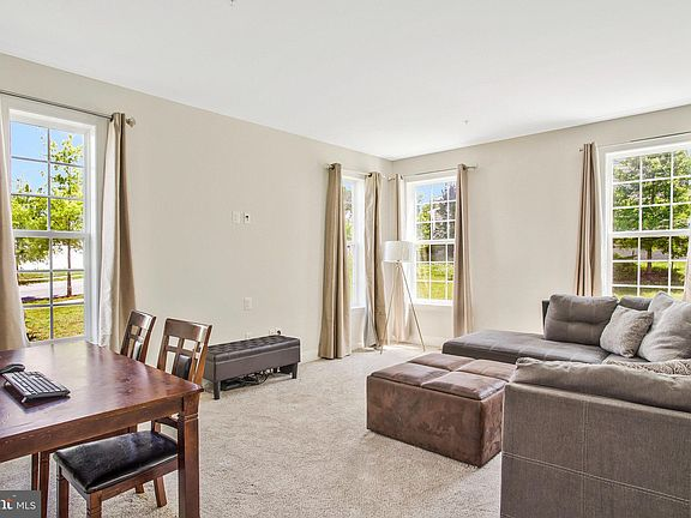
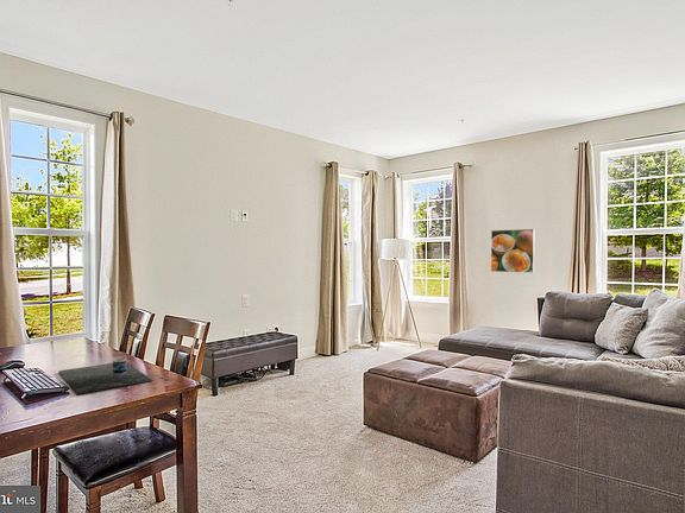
+ placemat [57,357,153,395]
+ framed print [490,228,536,274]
